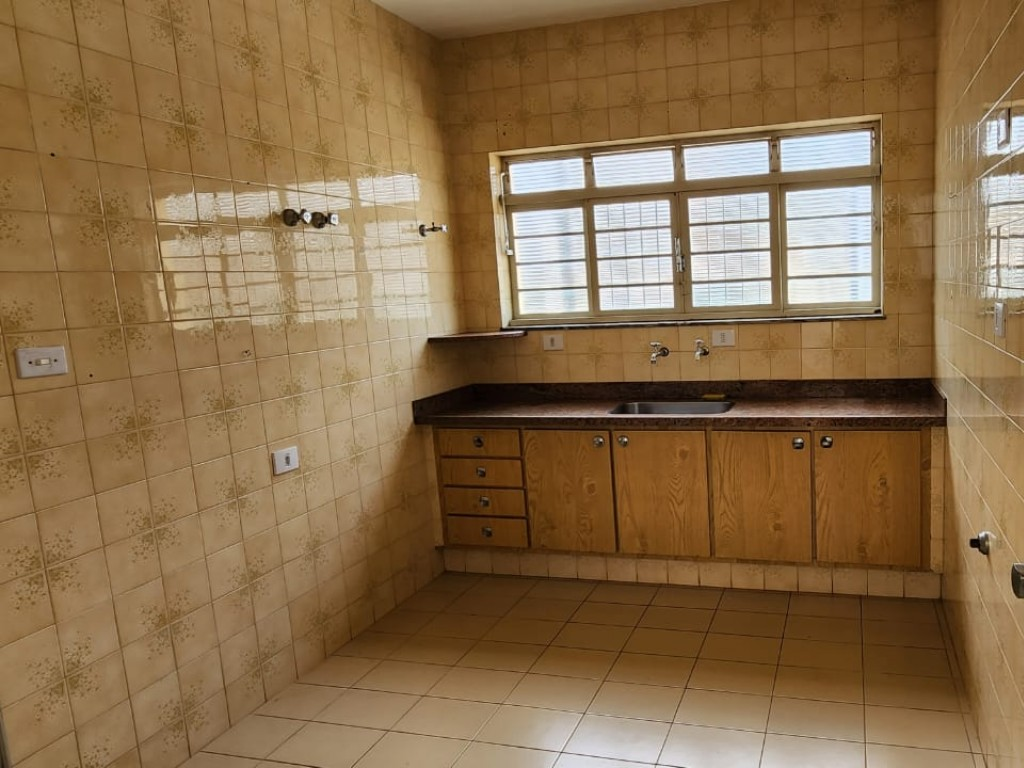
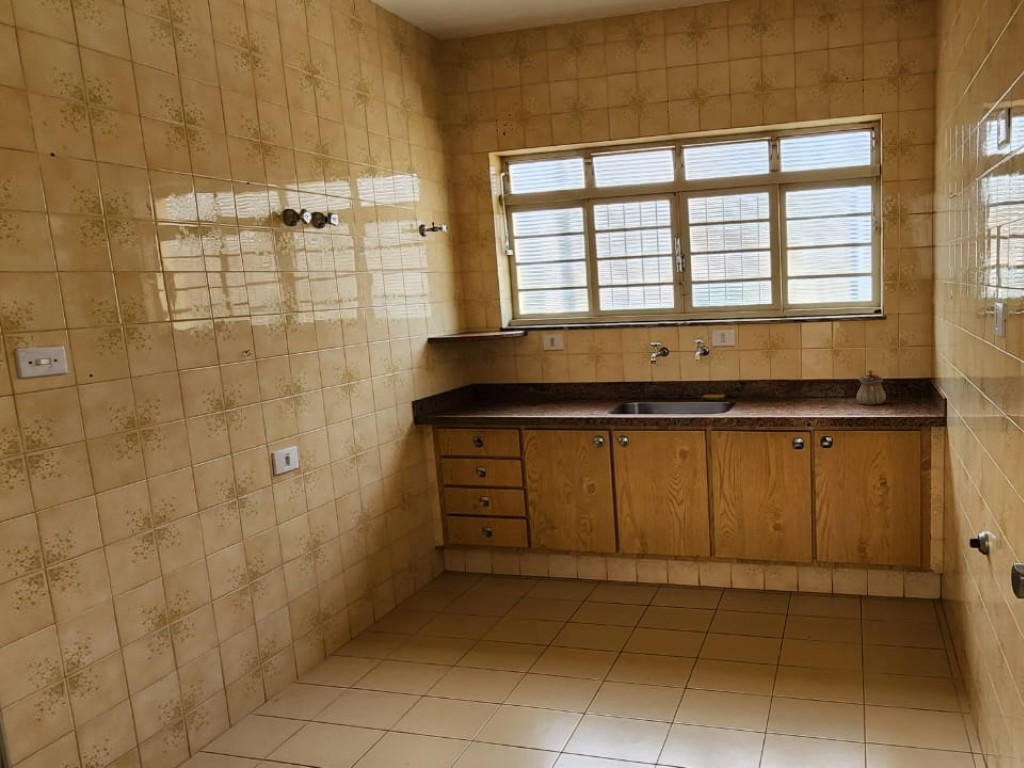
+ teapot [856,369,887,406]
